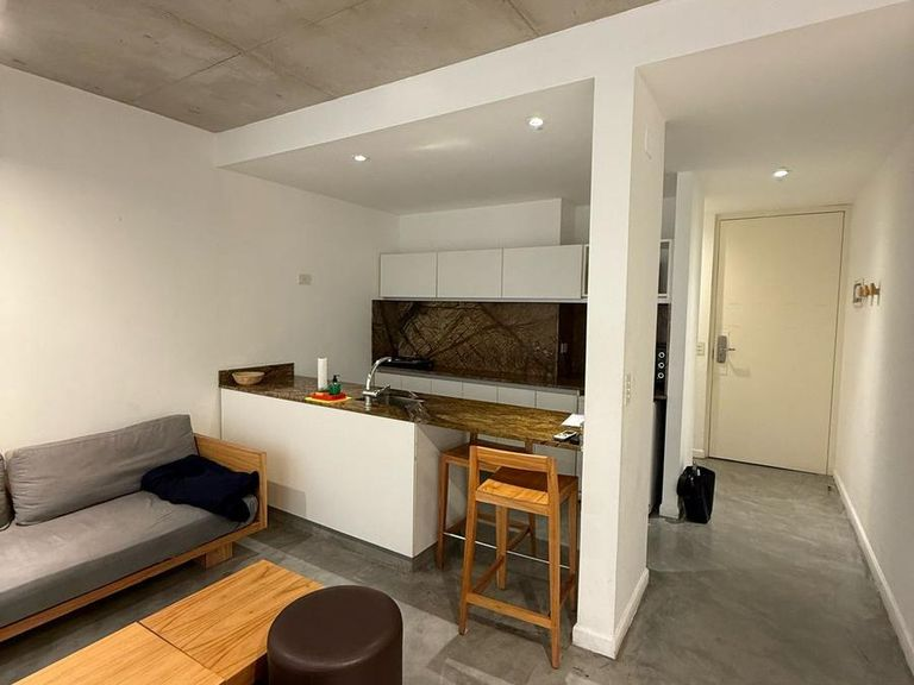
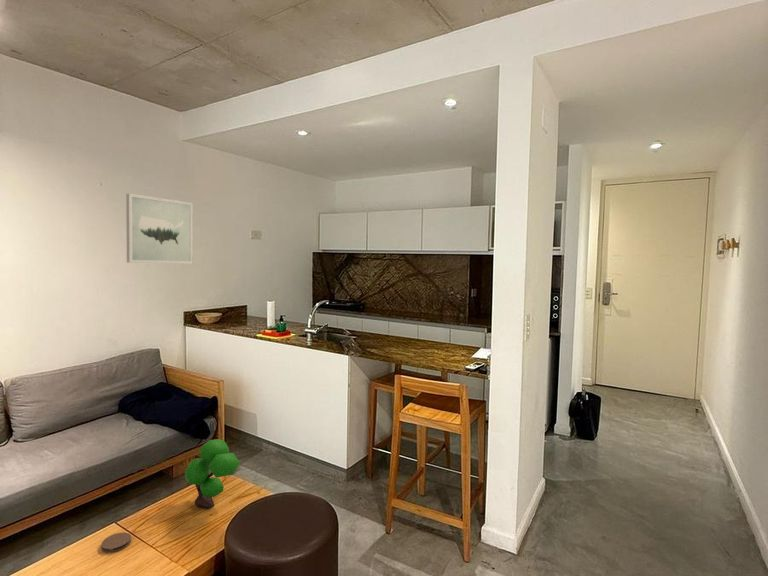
+ coaster [100,531,132,553]
+ wall art [125,193,194,265]
+ plant [184,438,241,510]
